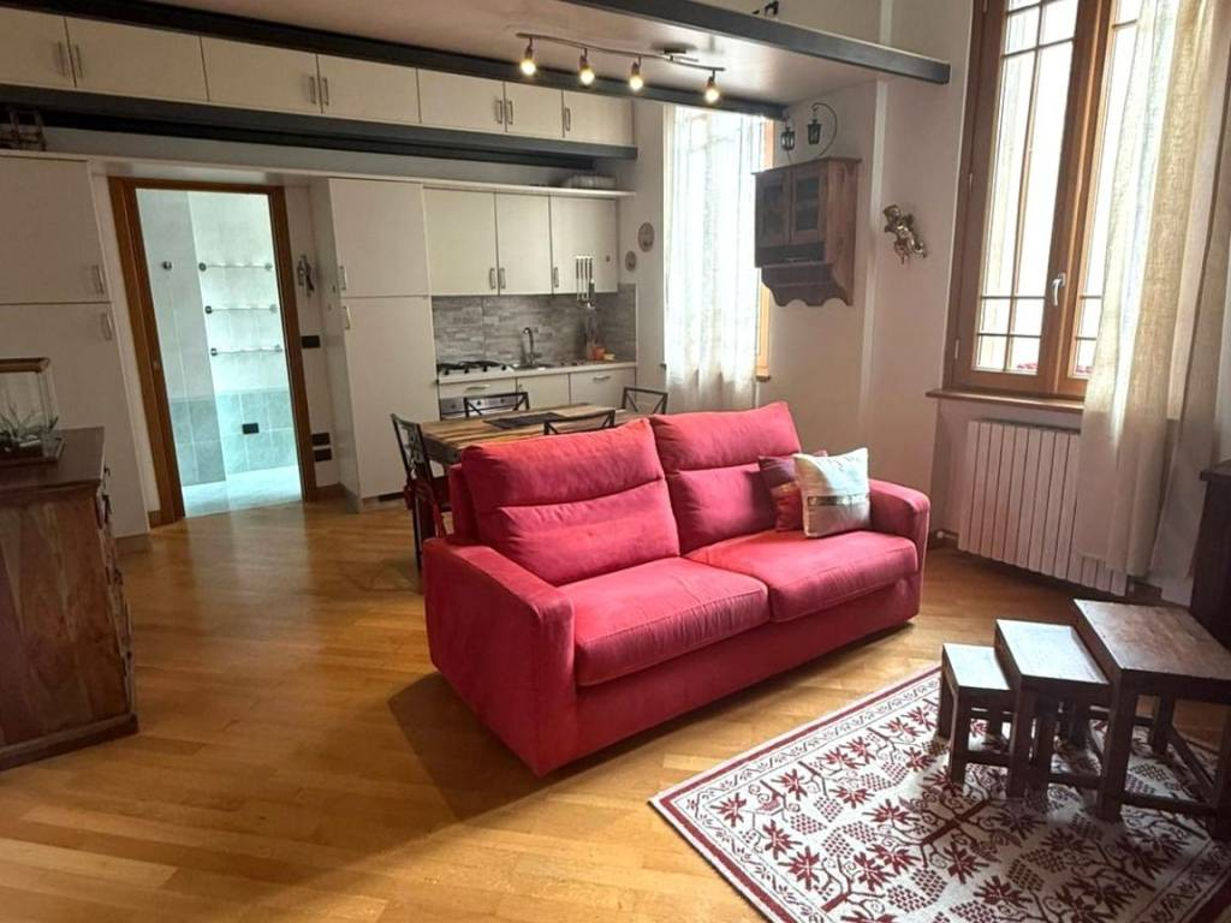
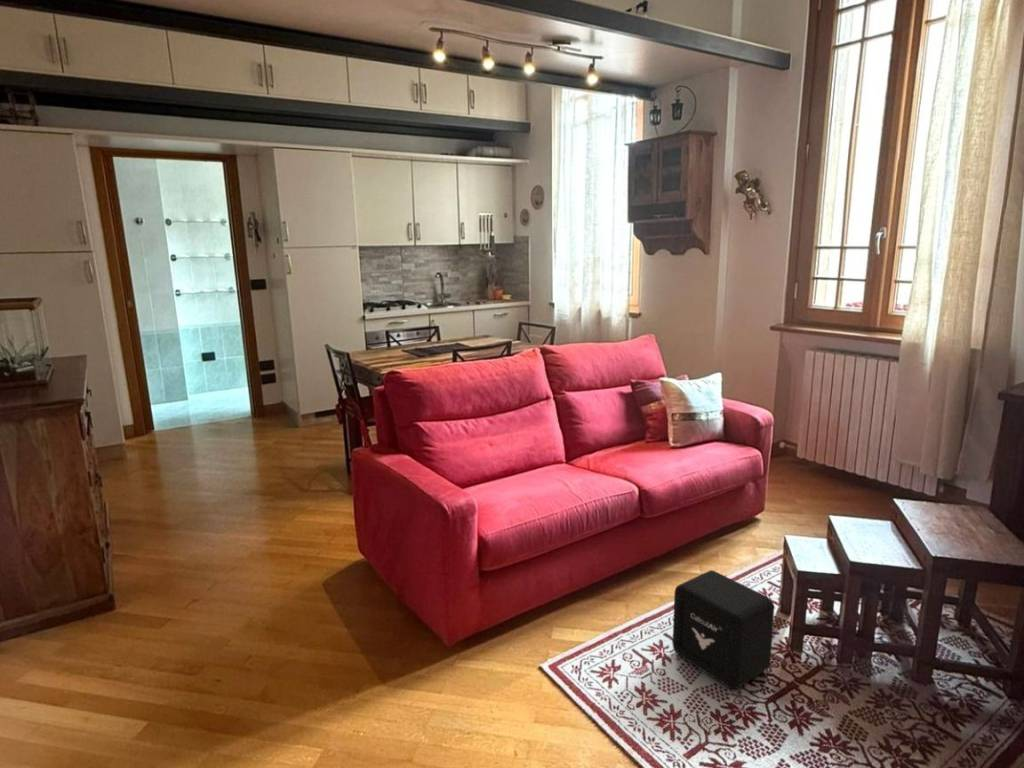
+ air purifier [672,569,775,690]
